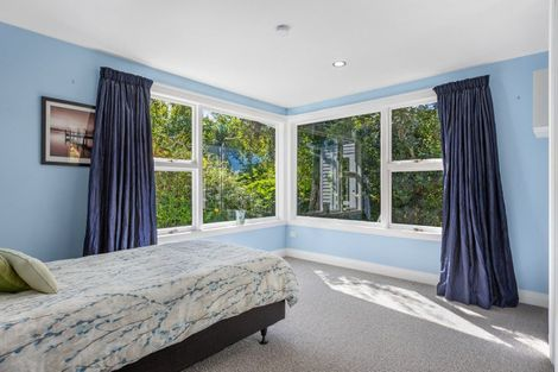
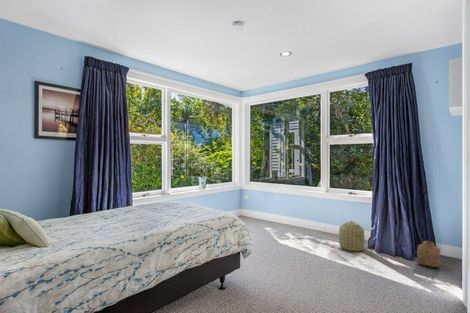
+ vase [416,240,442,268]
+ basket [338,220,365,252]
